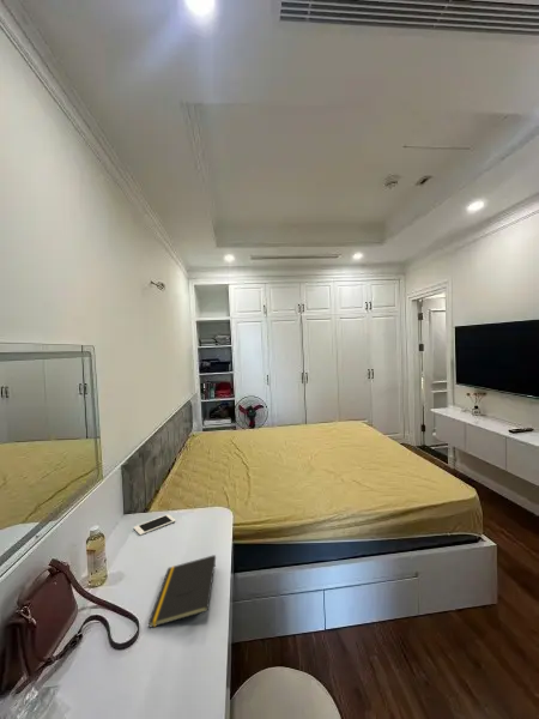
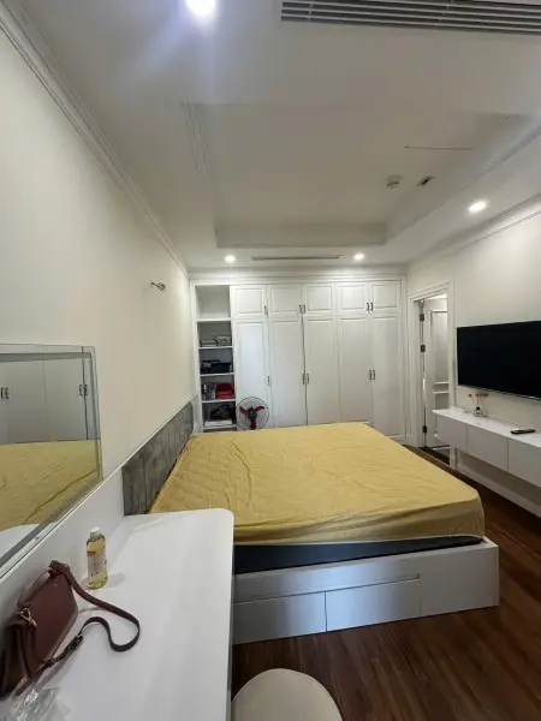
- notepad [147,554,217,629]
- cell phone [133,513,176,537]
